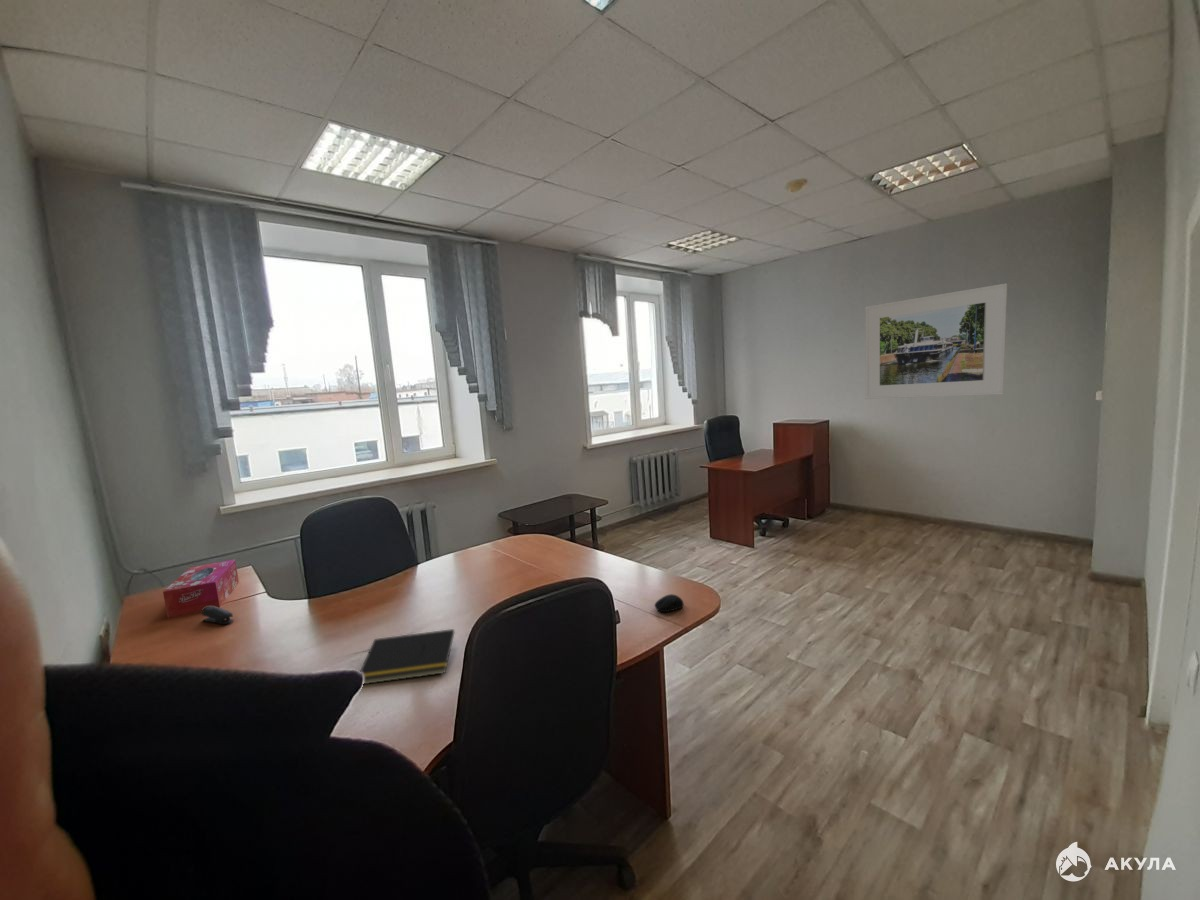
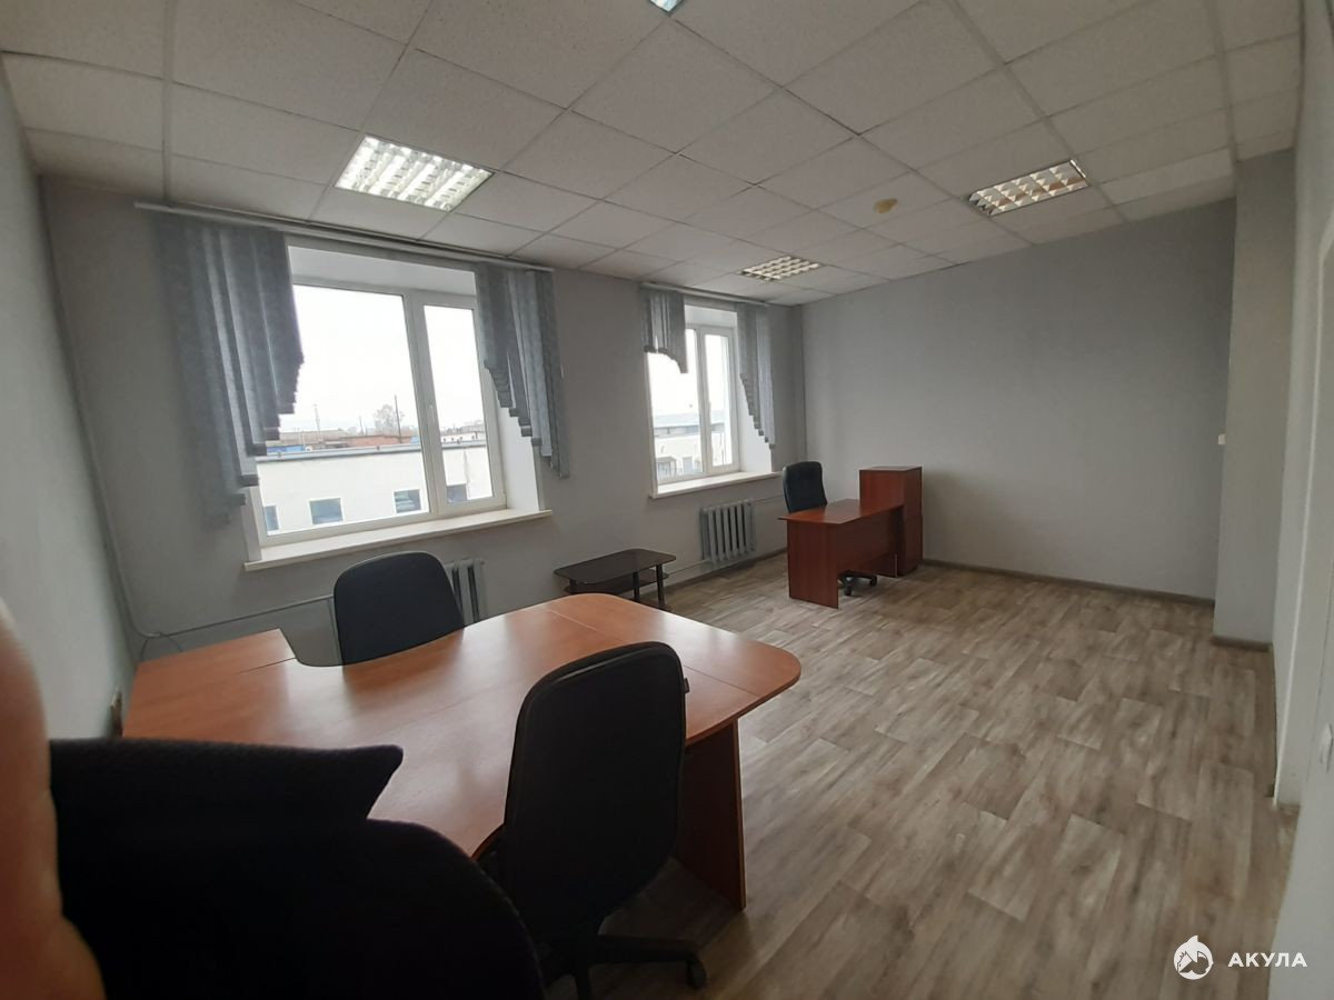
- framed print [864,282,1008,400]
- stapler [201,606,235,625]
- tissue box [162,559,240,619]
- notepad [359,628,455,685]
- computer mouse [654,593,685,613]
